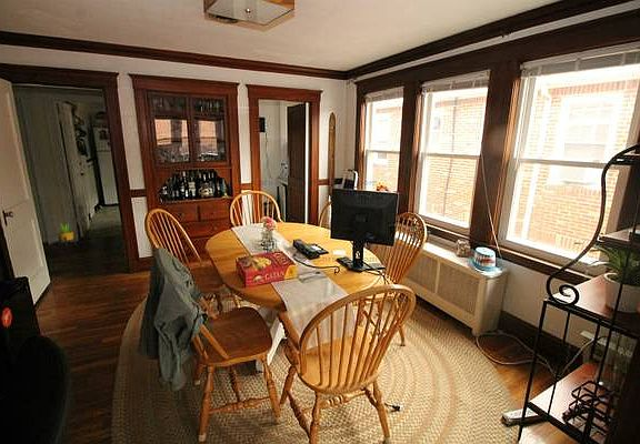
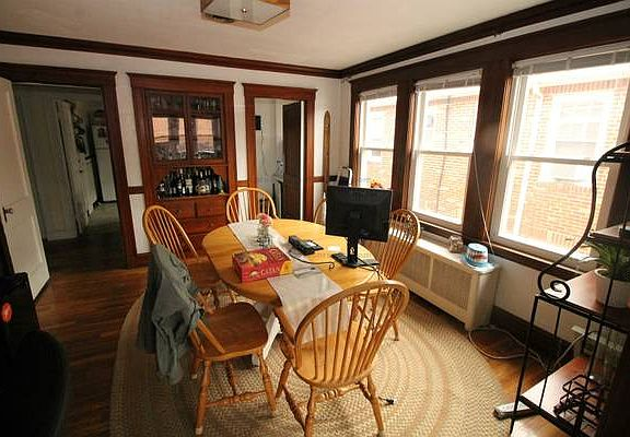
- potted plant [58,222,78,248]
